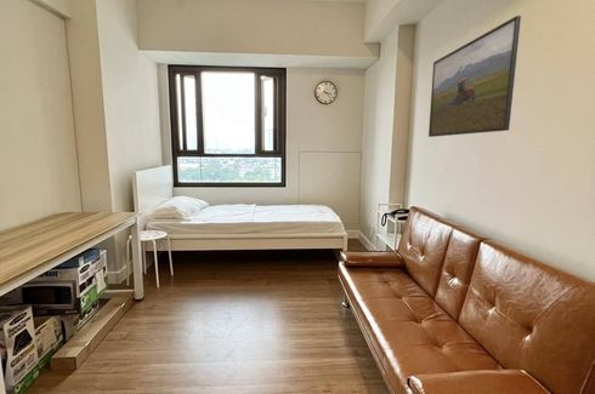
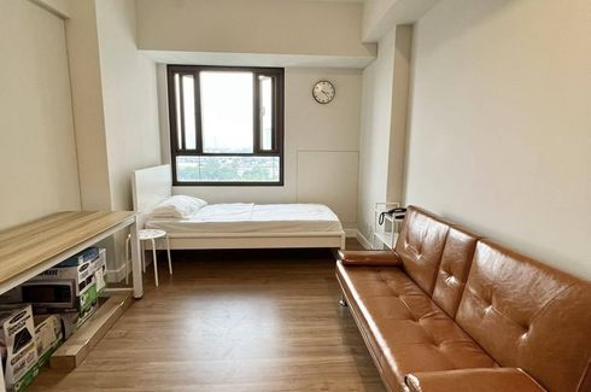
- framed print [427,15,522,138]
